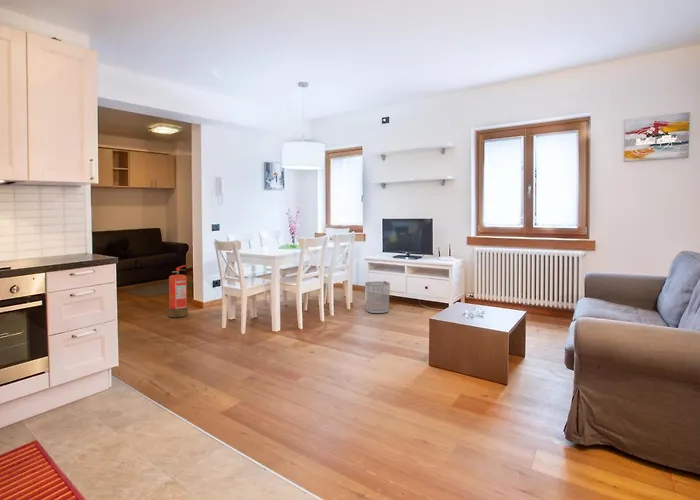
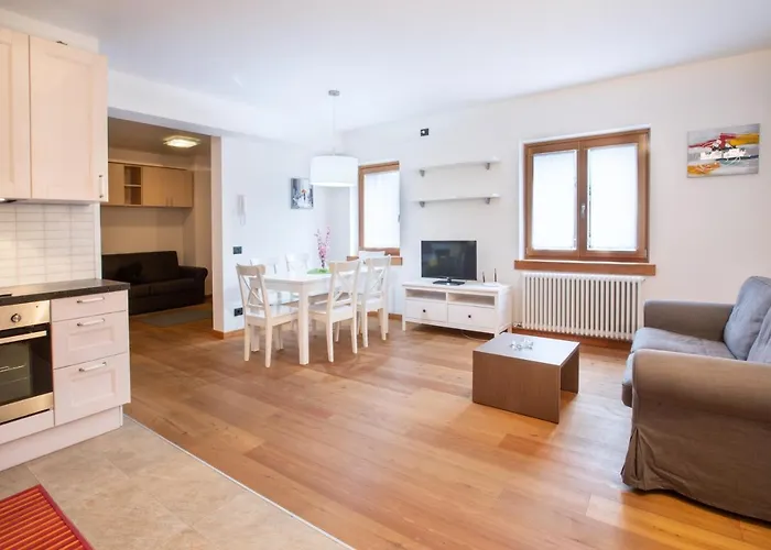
- waste bin [364,281,391,314]
- fire extinguisher [168,264,189,318]
